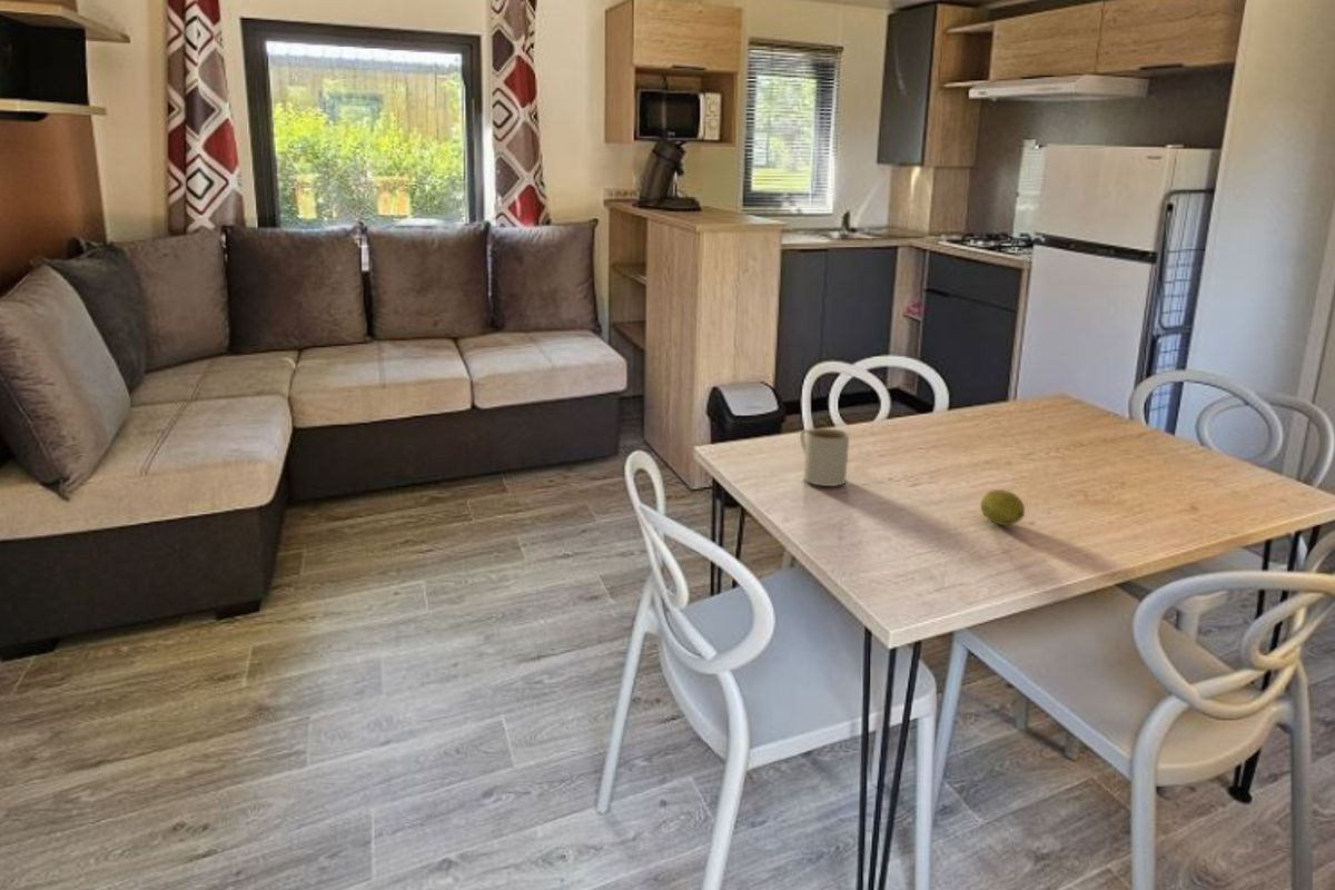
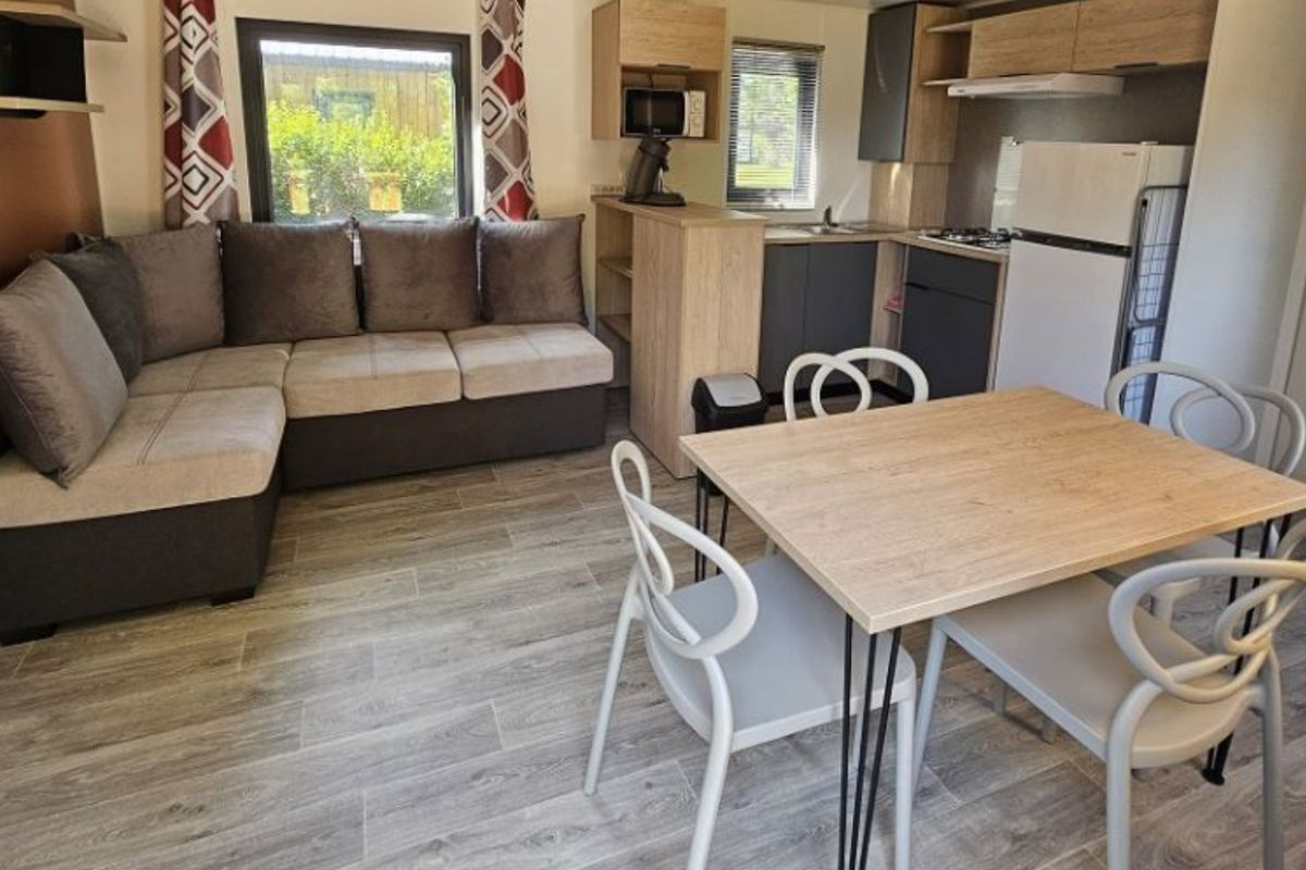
- mug [799,427,851,487]
- fruit [979,488,1026,526]
